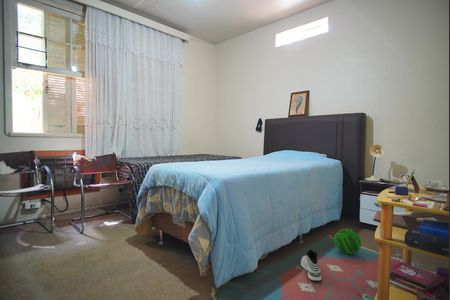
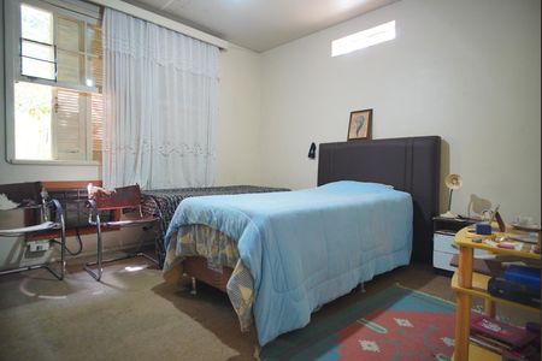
- ball [333,227,362,255]
- sneaker [300,249,323,282]
